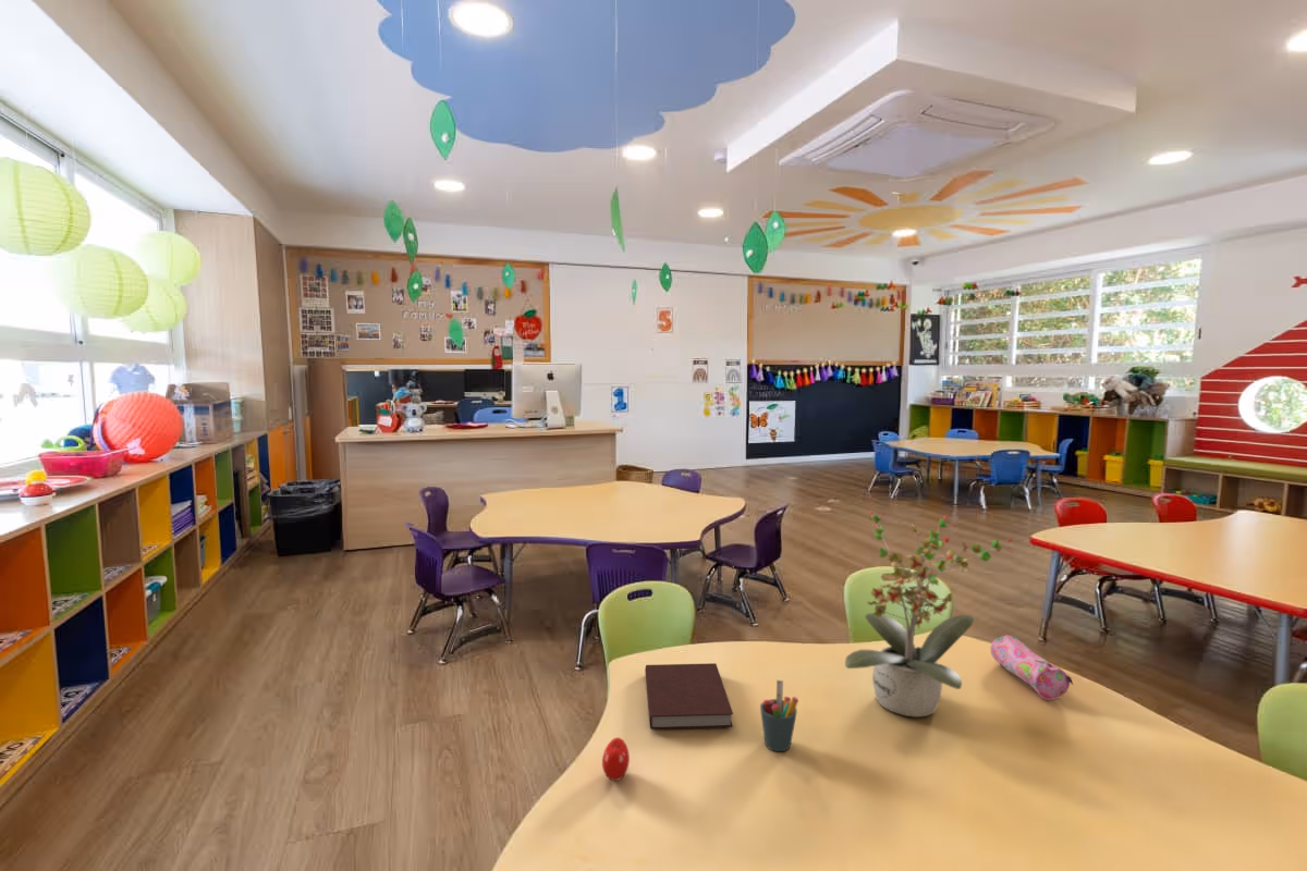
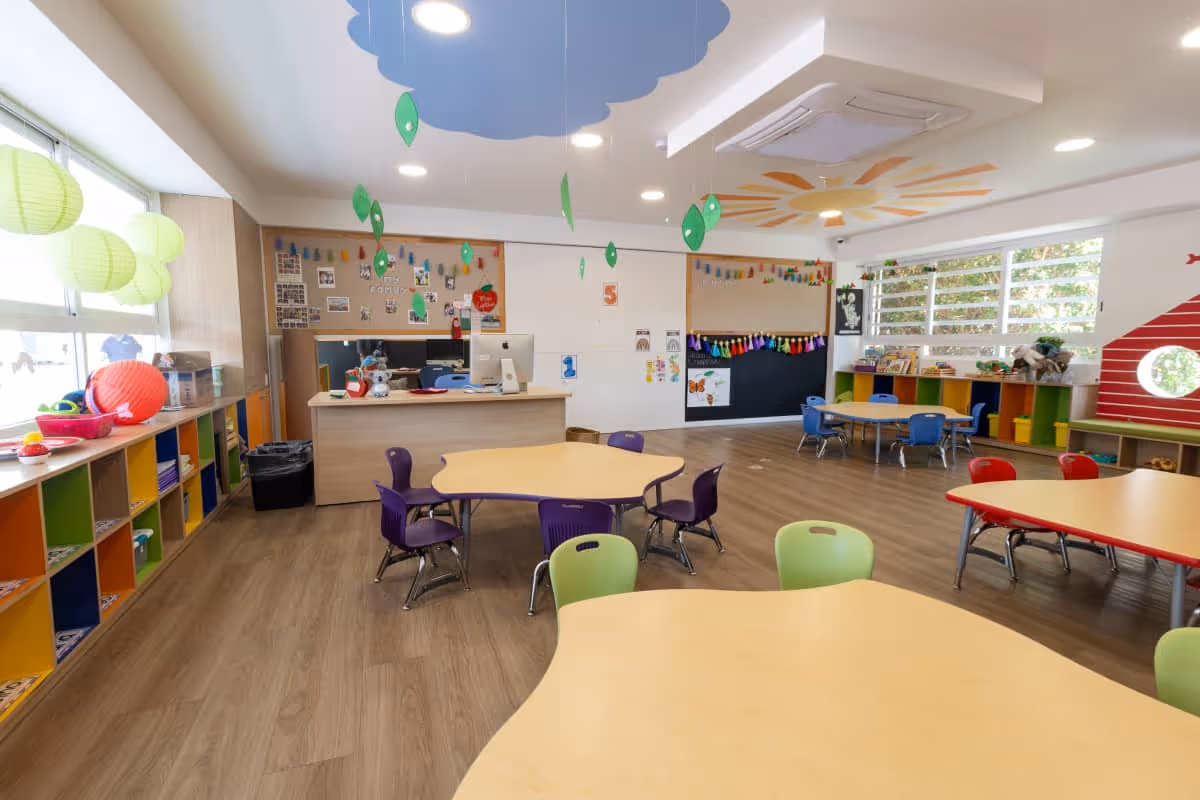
- potted plant [844,510,1014,717]
- notebook [644,662,734,731]
- pencil case [989,634,1074,701]
- pen holder [759,679,799,752]
- apple [601,736,631,782]
